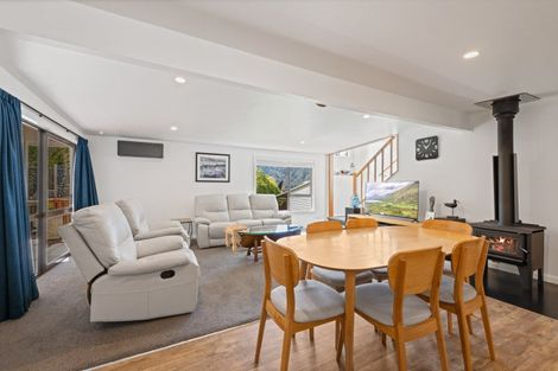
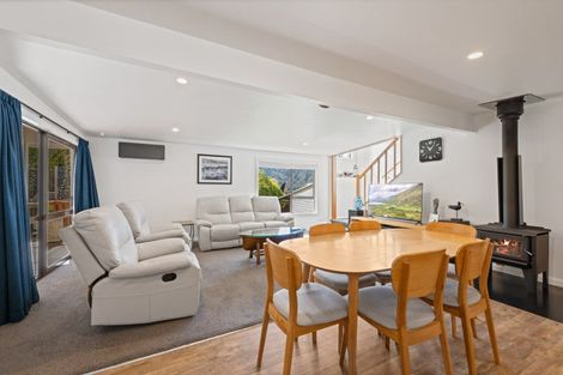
- side table [223,223,251,252]
